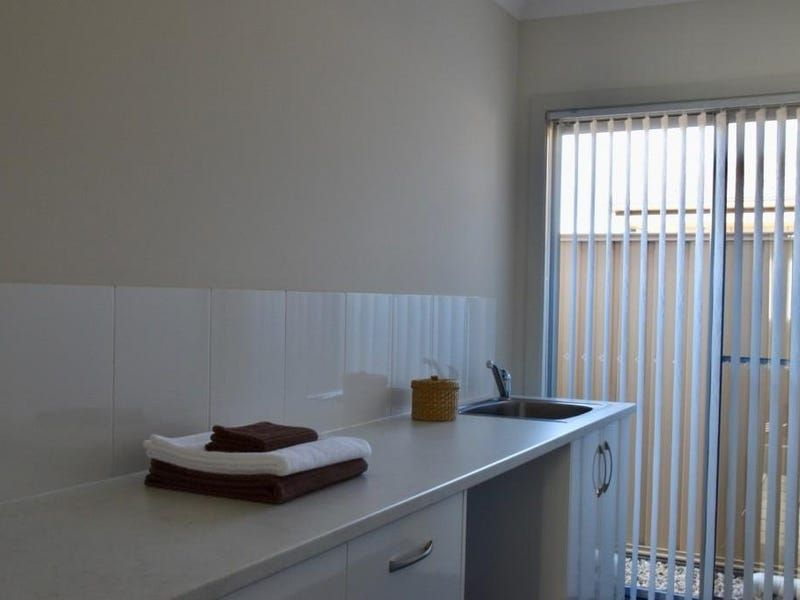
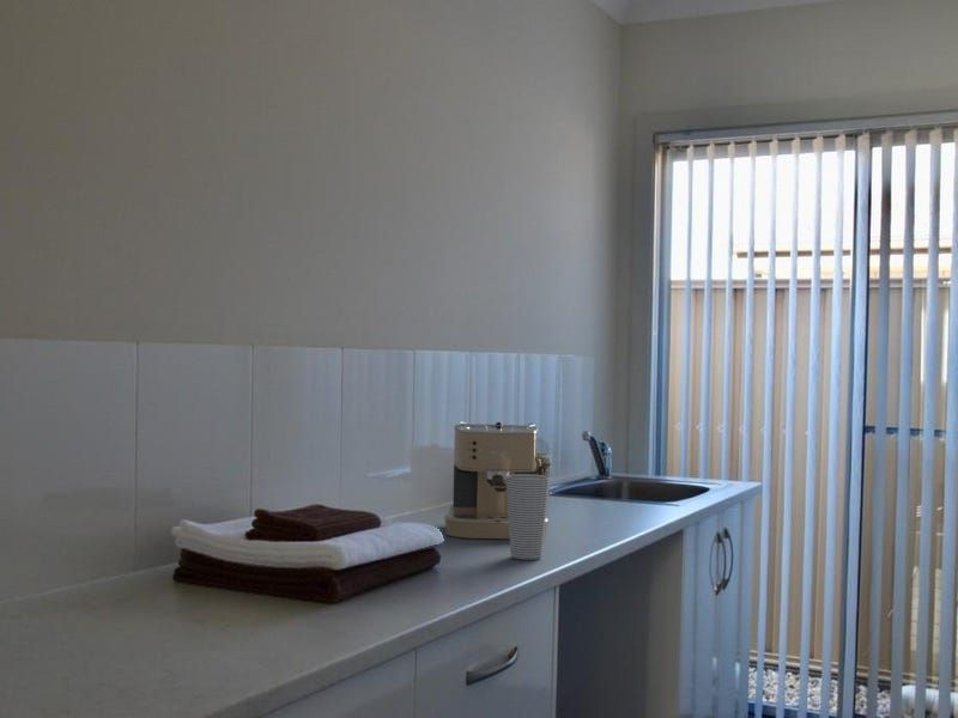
+ coffee maker [443,421,550,540]
+ cup [507,474,551,561]
